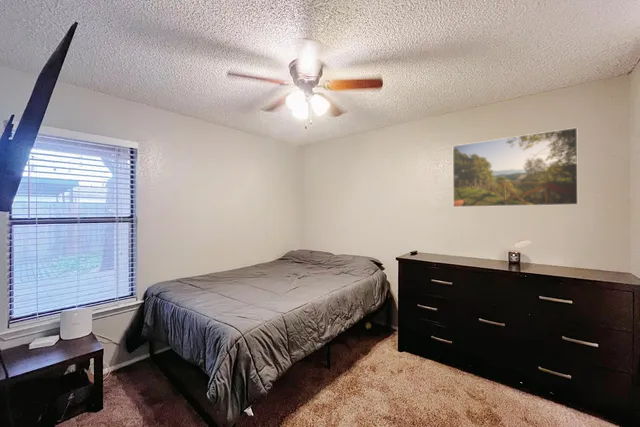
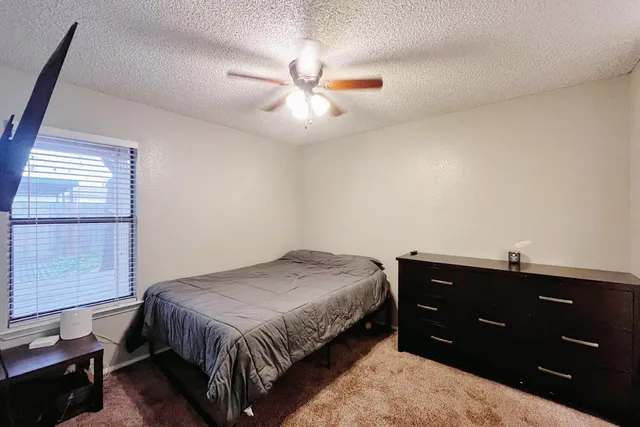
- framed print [452,126,579,208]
